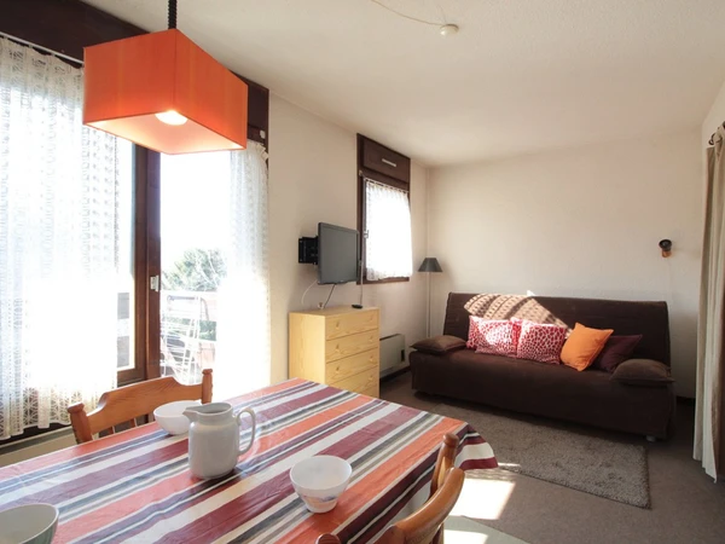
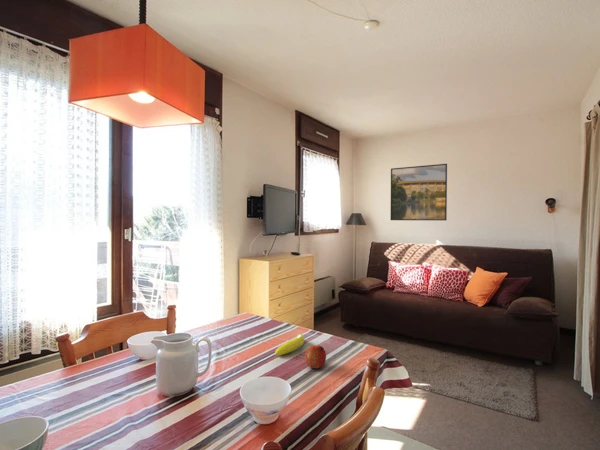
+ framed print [390,163,448,221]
+ banana [274,333,306,356]
+ fruit [304,344,327,369]
